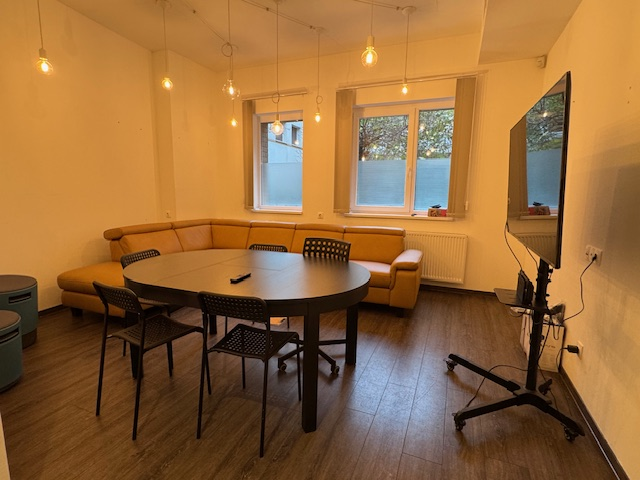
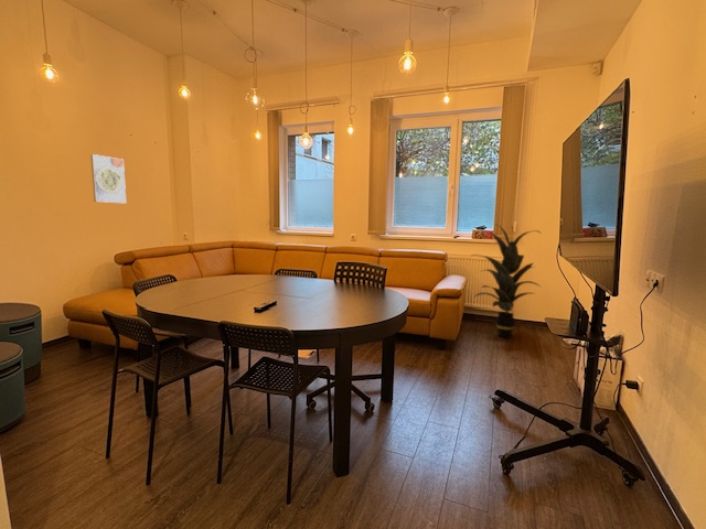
+ indoor plant [471,223,543,338]
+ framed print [89,153,127,204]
